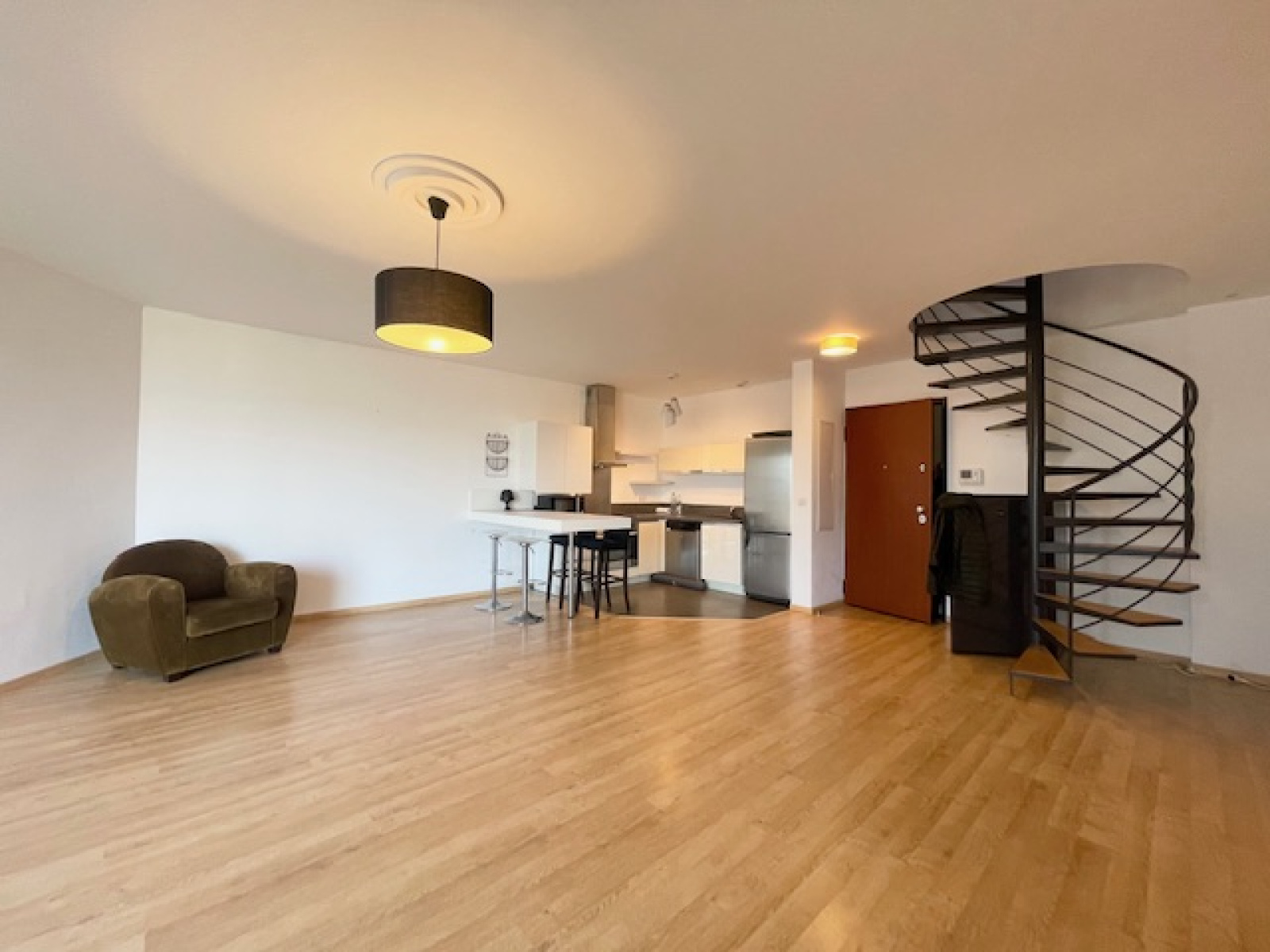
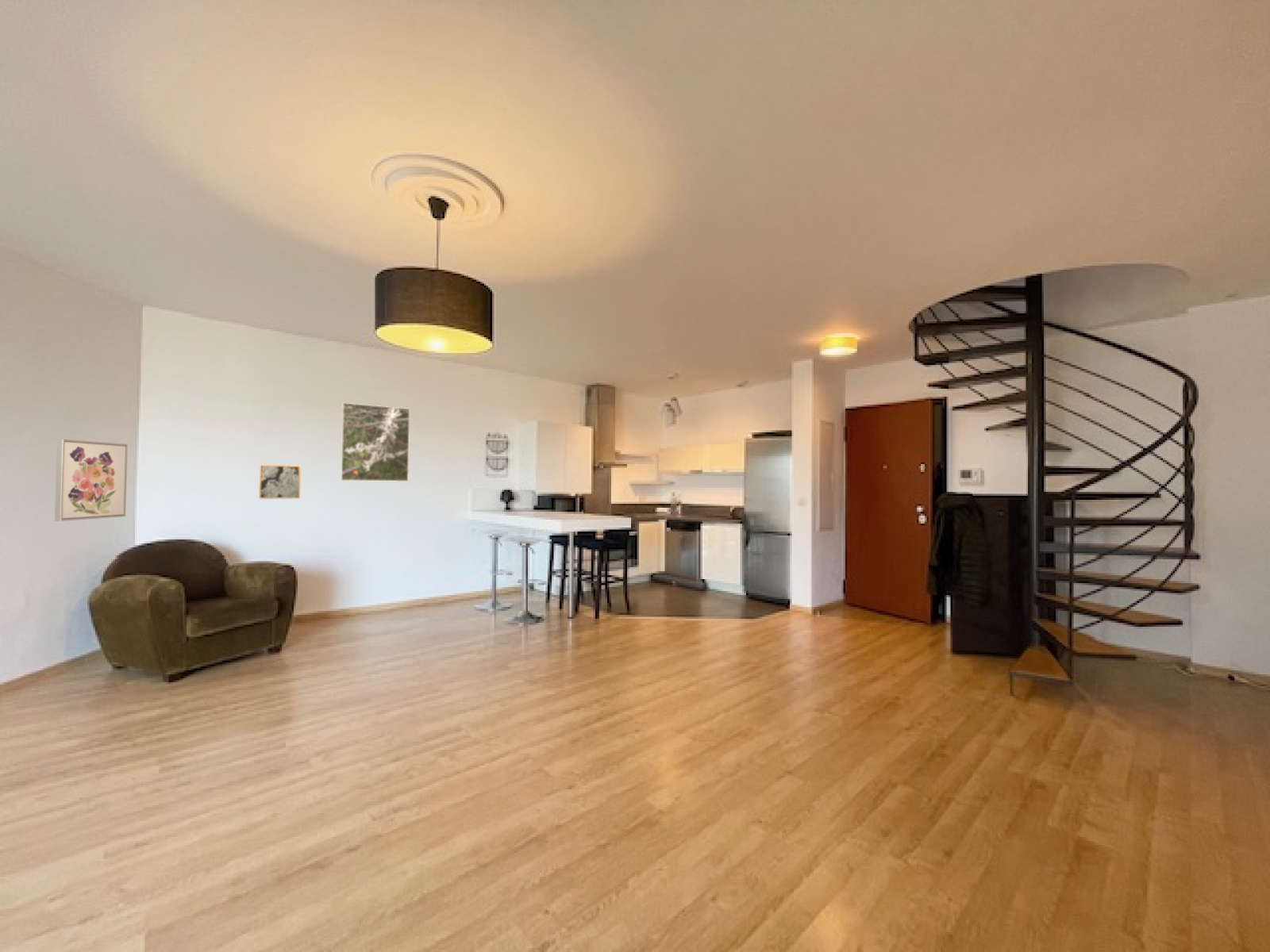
+ wall art [258,464,302,500]
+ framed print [340,402,410,482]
+ wall art [54,439,129,522]
